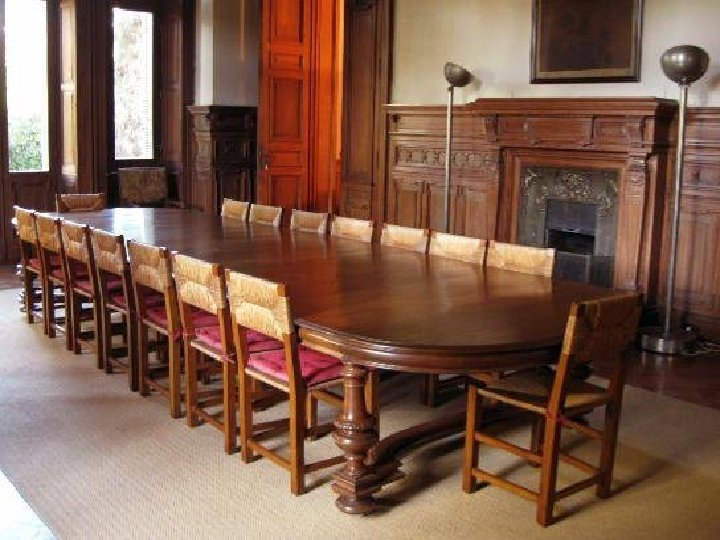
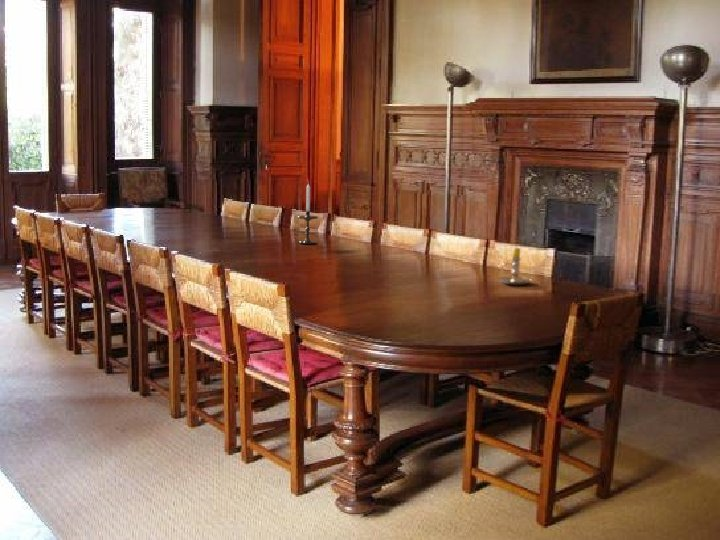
+ candlestick [497,247,533,286]
+ candlestick [297,177,319,245]
